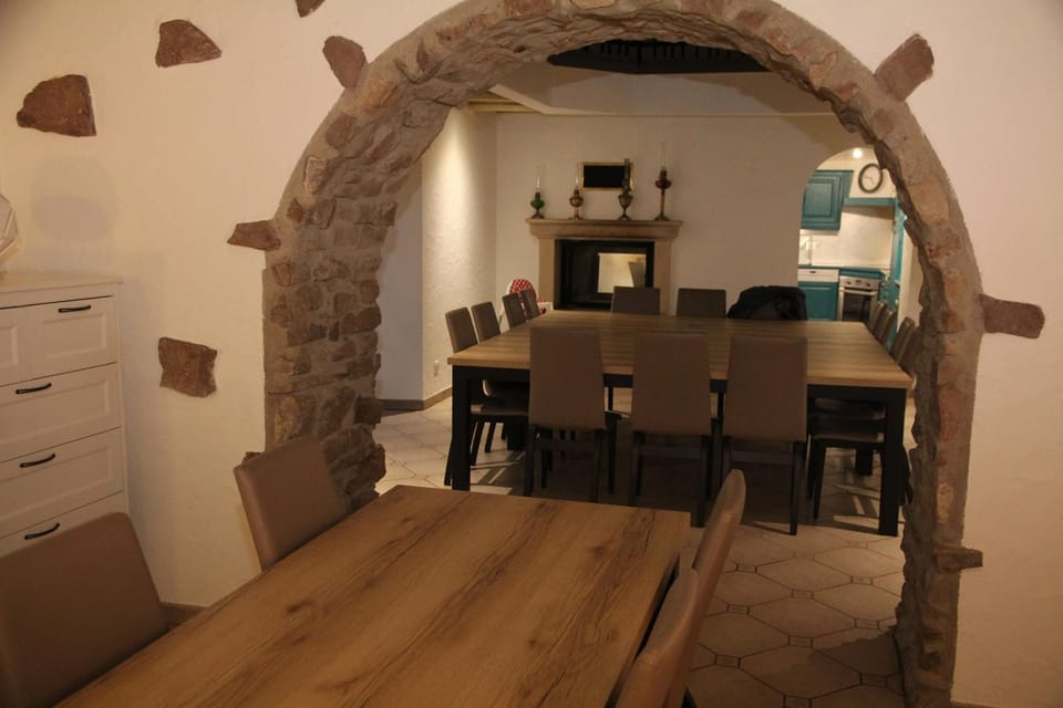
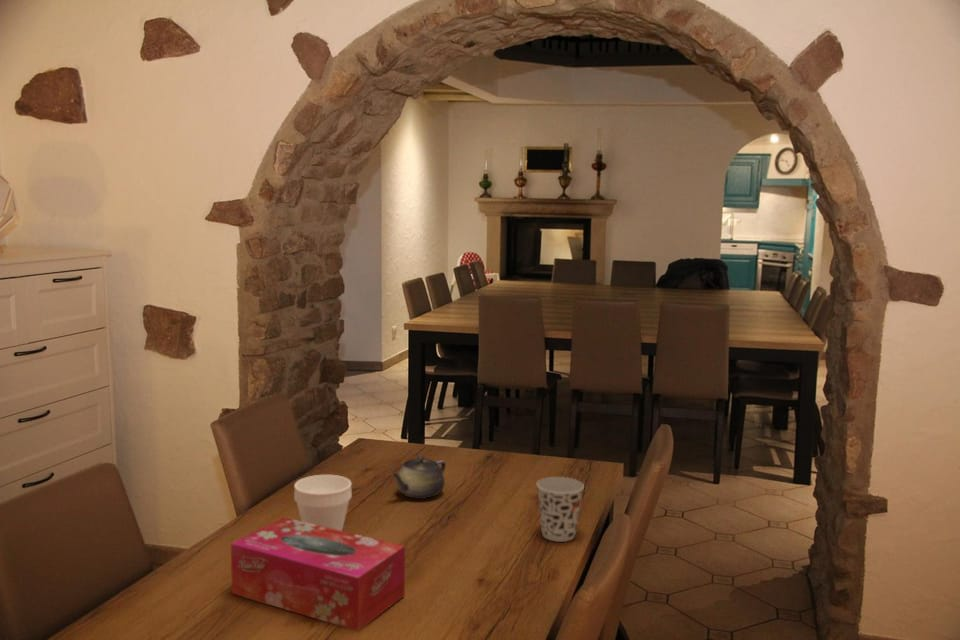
+ cup [536,476,585,543]
+ tissue box [230,516,406,632]
+ teapot [390,455,447,500]
+ cup [293,474,353,531]
